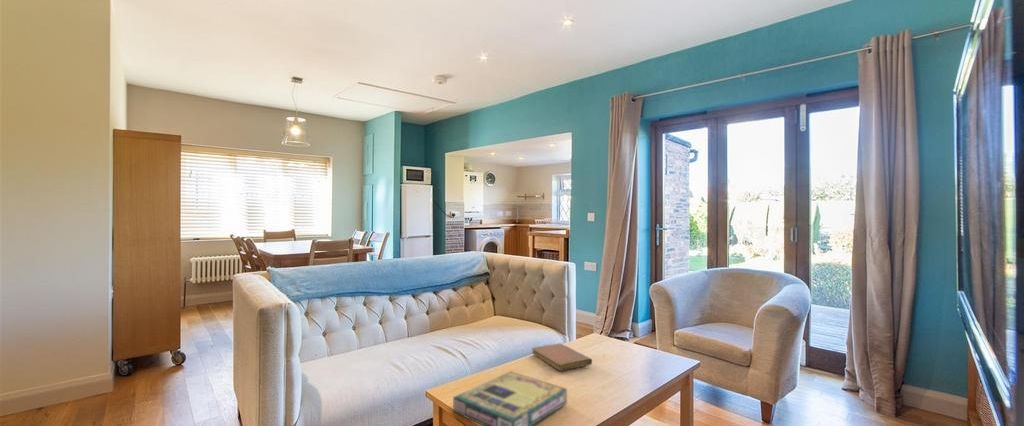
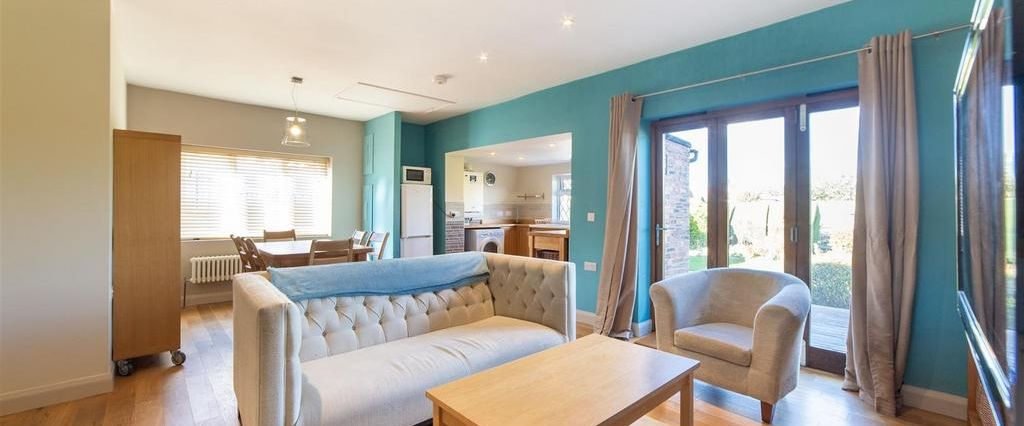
- video game box [452,370,568,426]
- notebook [531,343,593,372]
